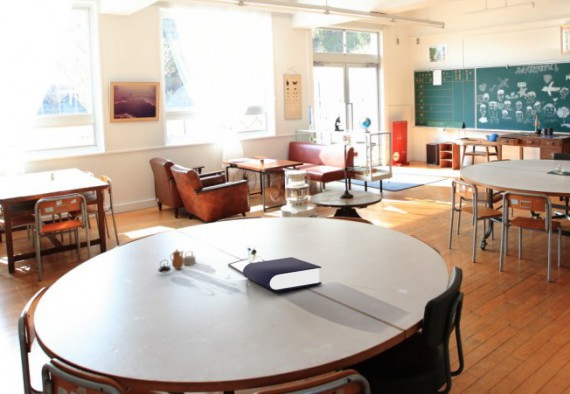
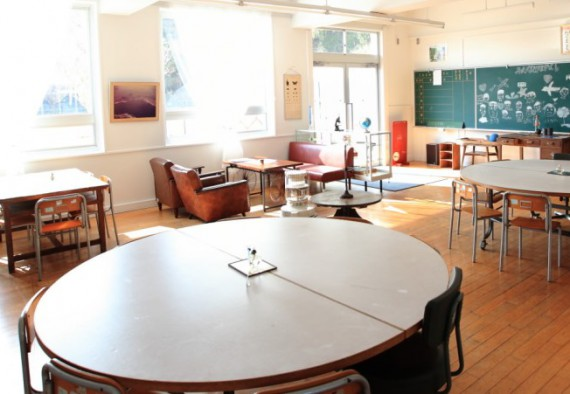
- teapot [156,248,197,273]
- book [242,256,323,292]
